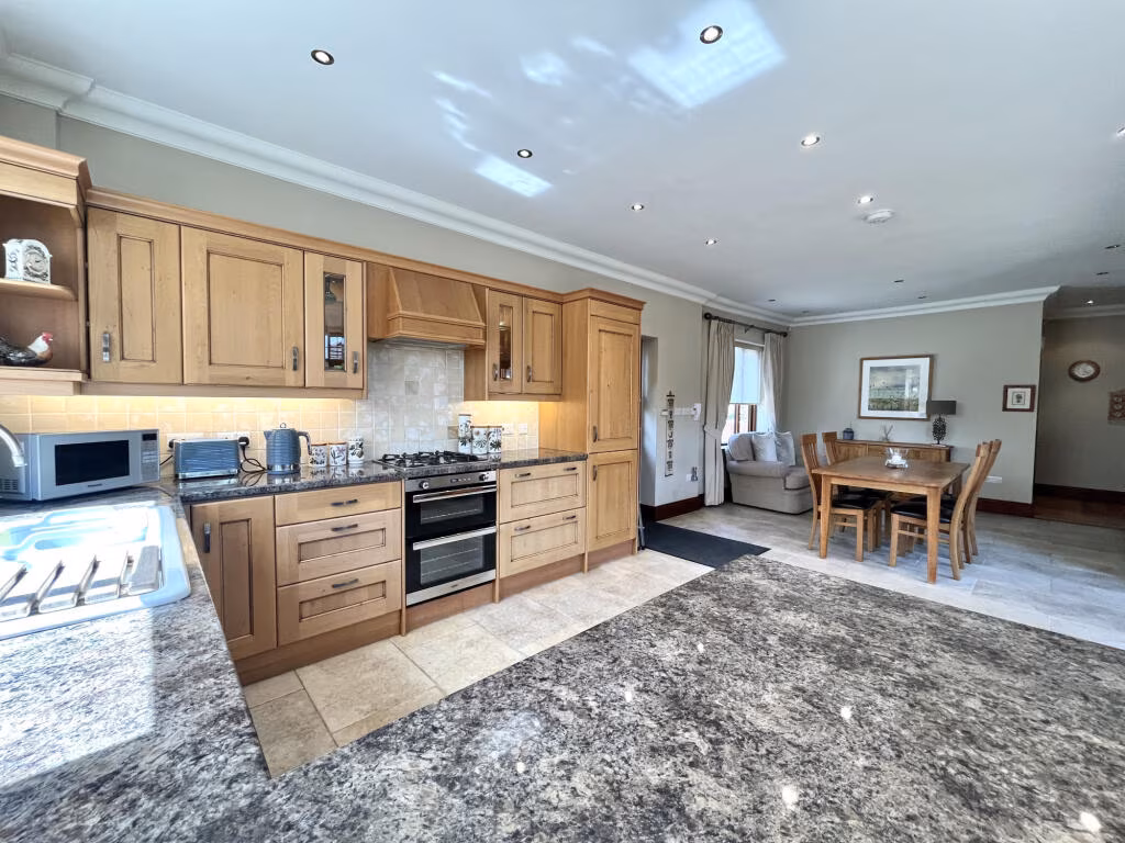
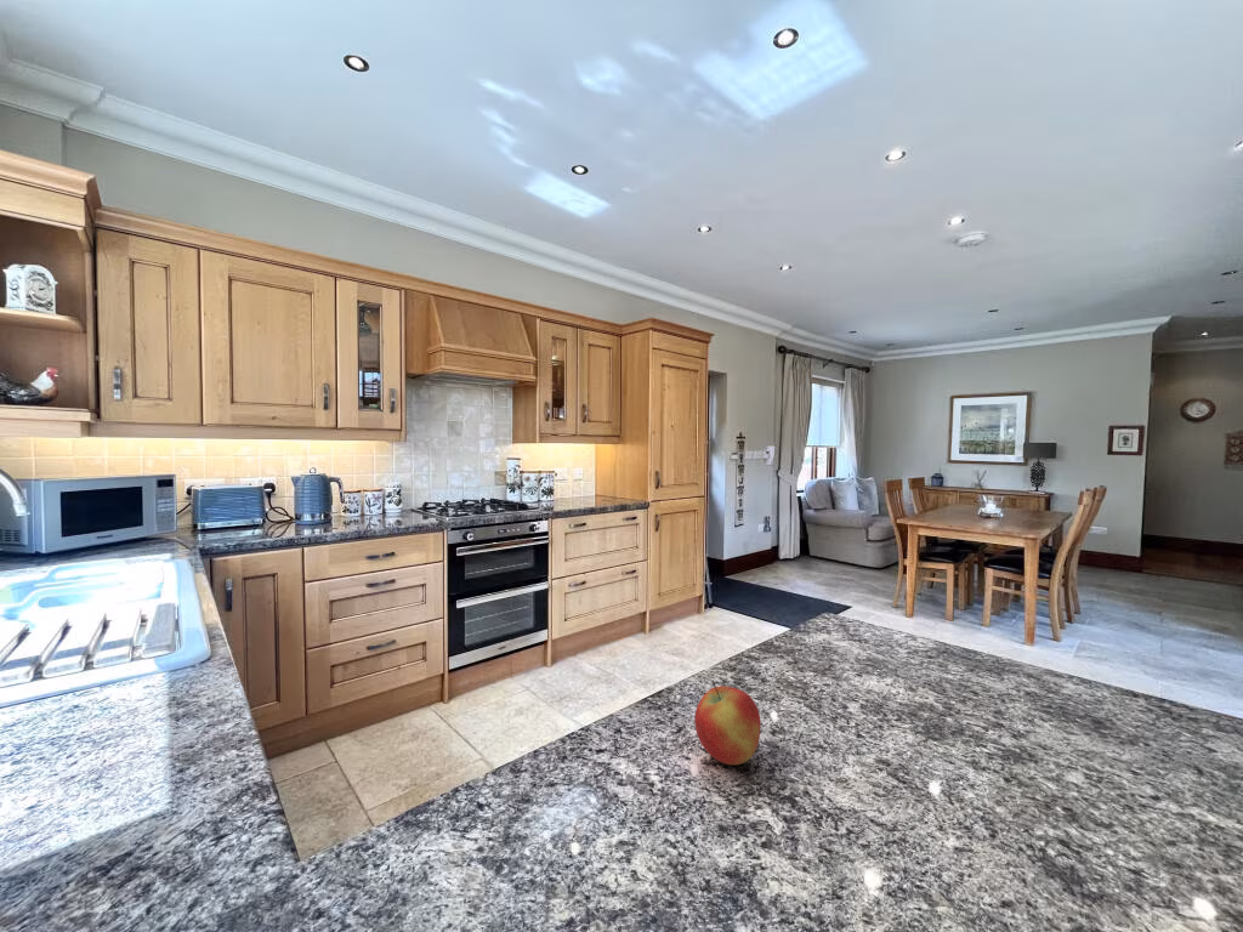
+ apple [693,681,762,766]
